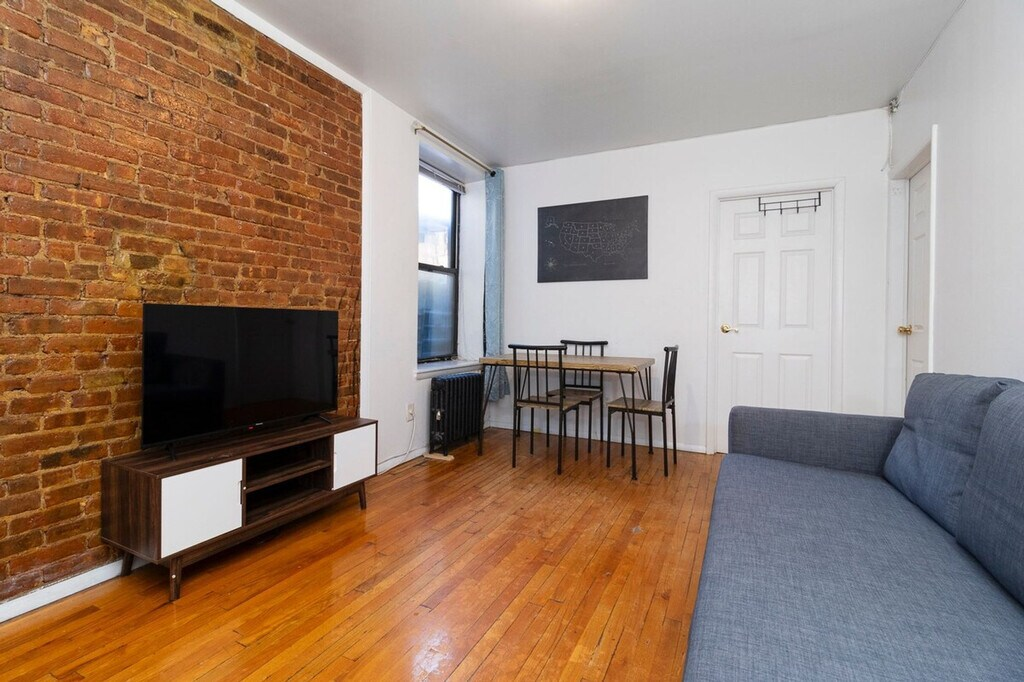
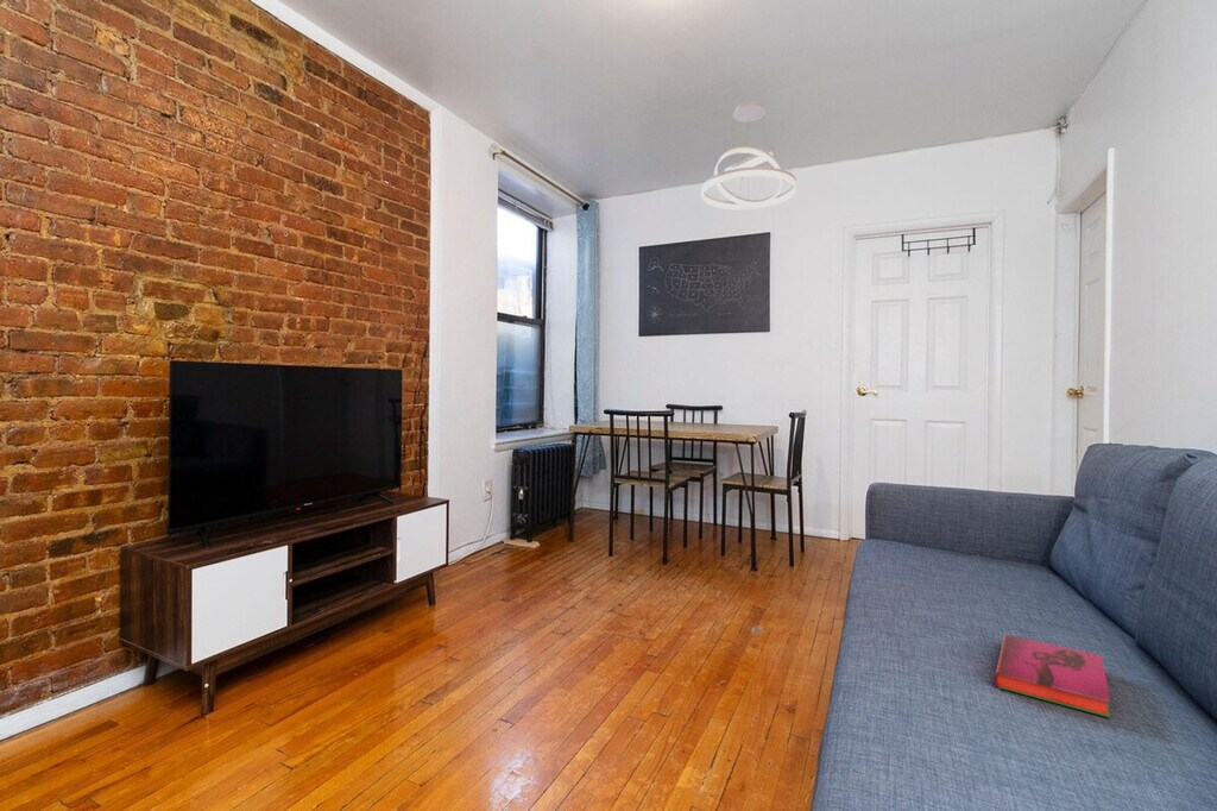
+ hardback book [994,633,1112,718]
+ pendant light [701,100,797,210]
